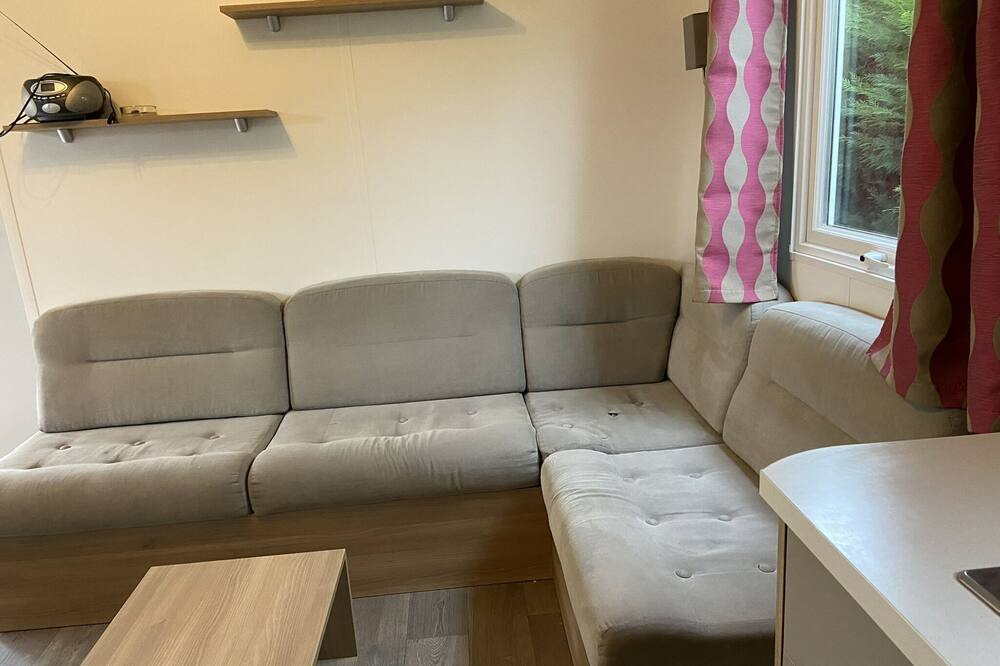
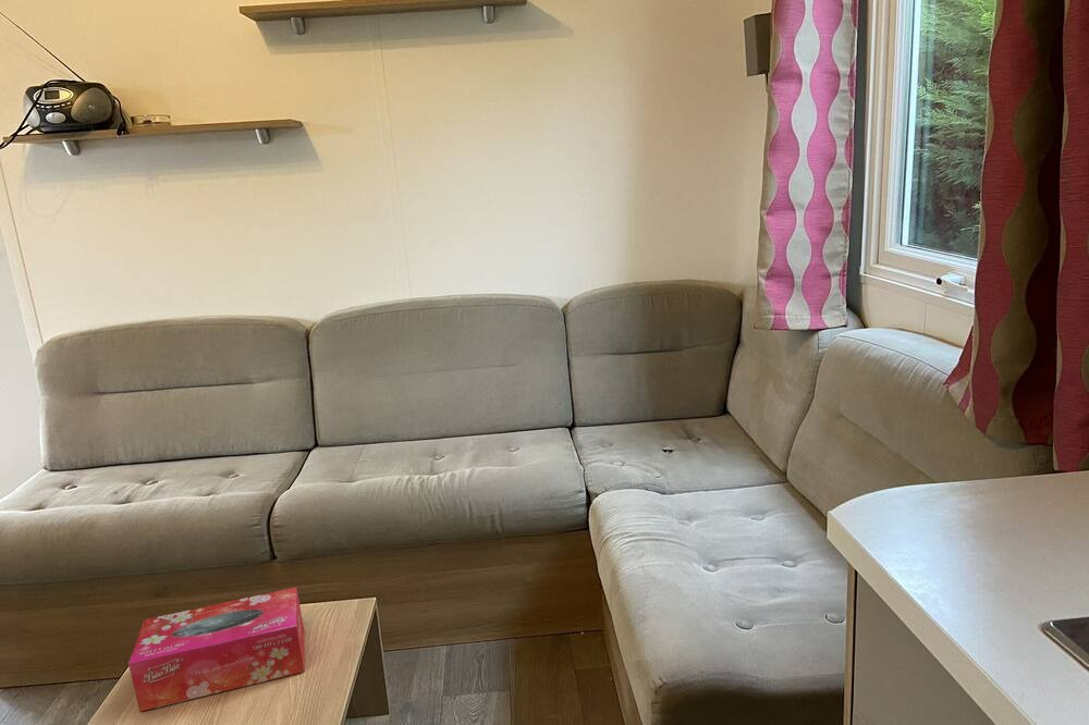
+ tissue box [127,587,306,713]
